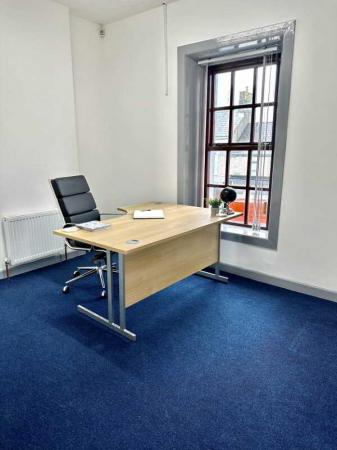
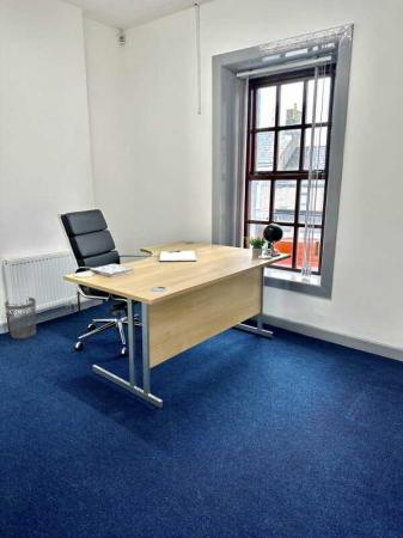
+ wastebasket [4,296,37,340]
